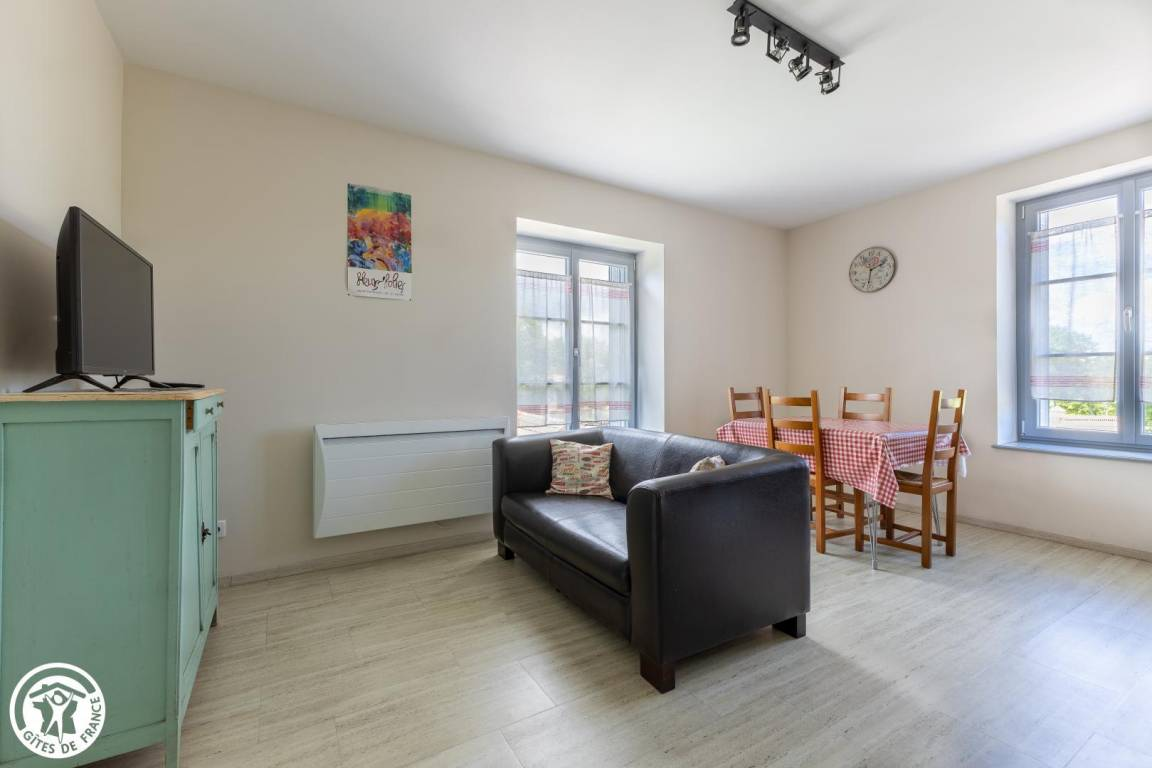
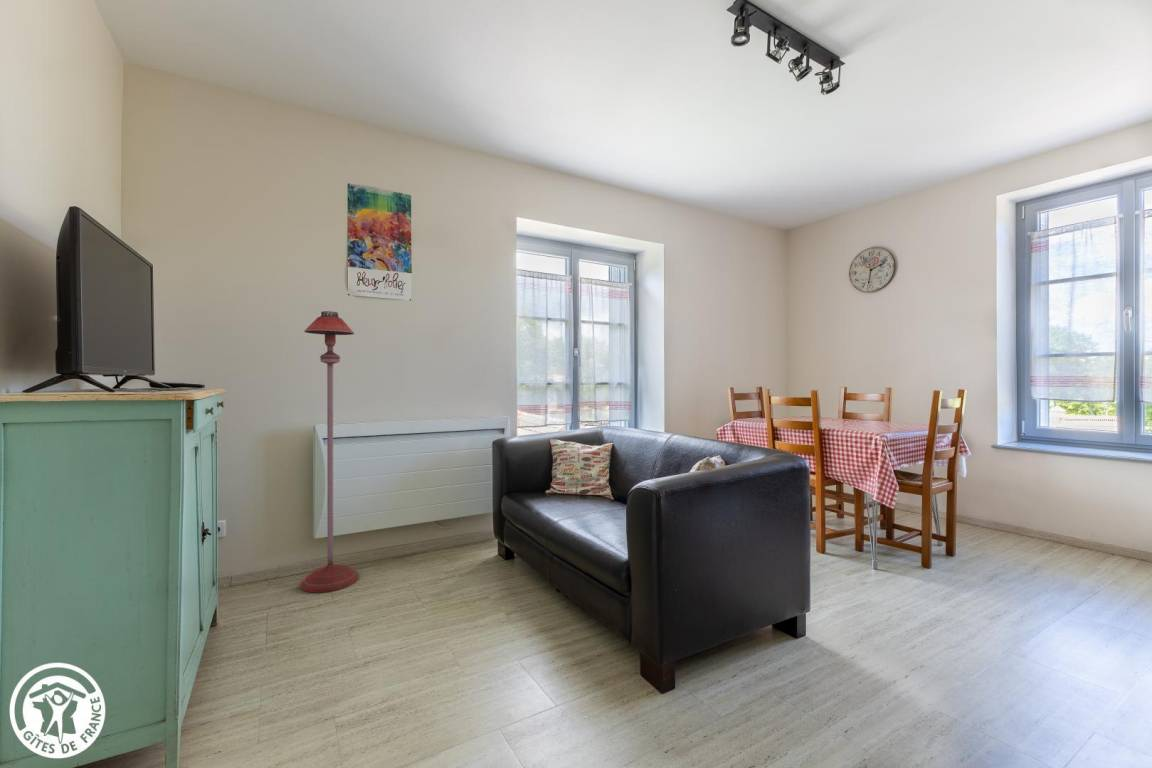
+ floor lamp [300,310,360,594]
